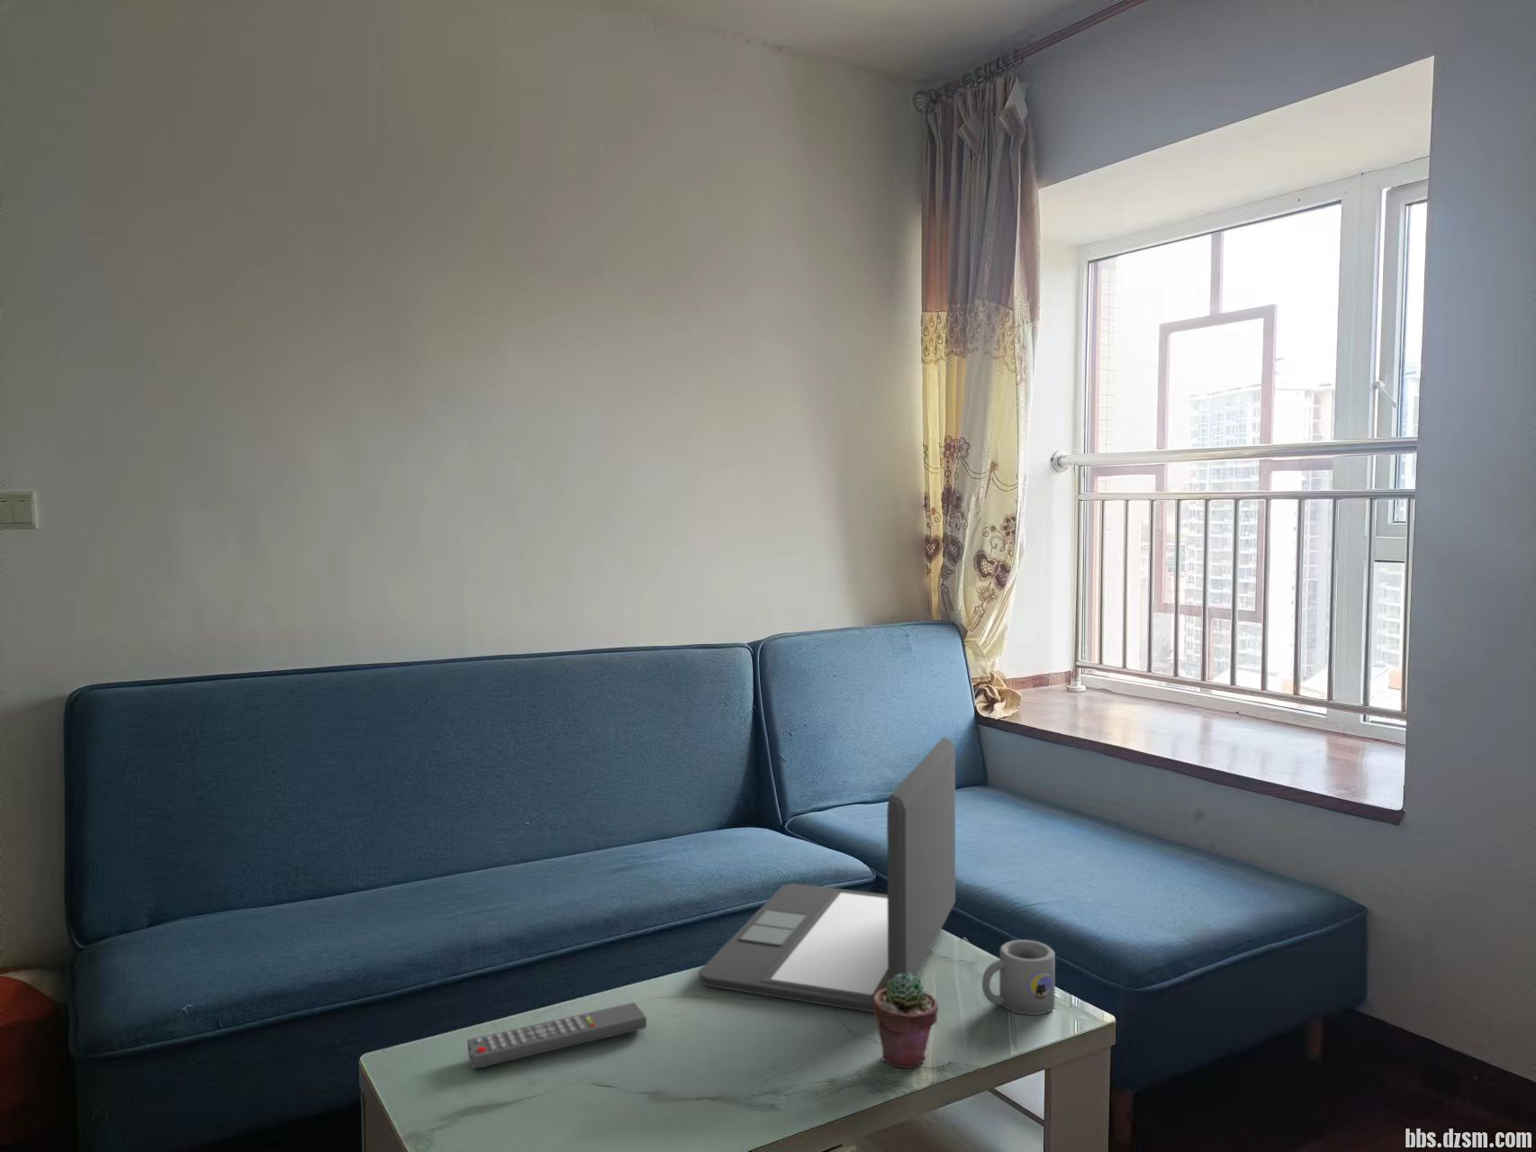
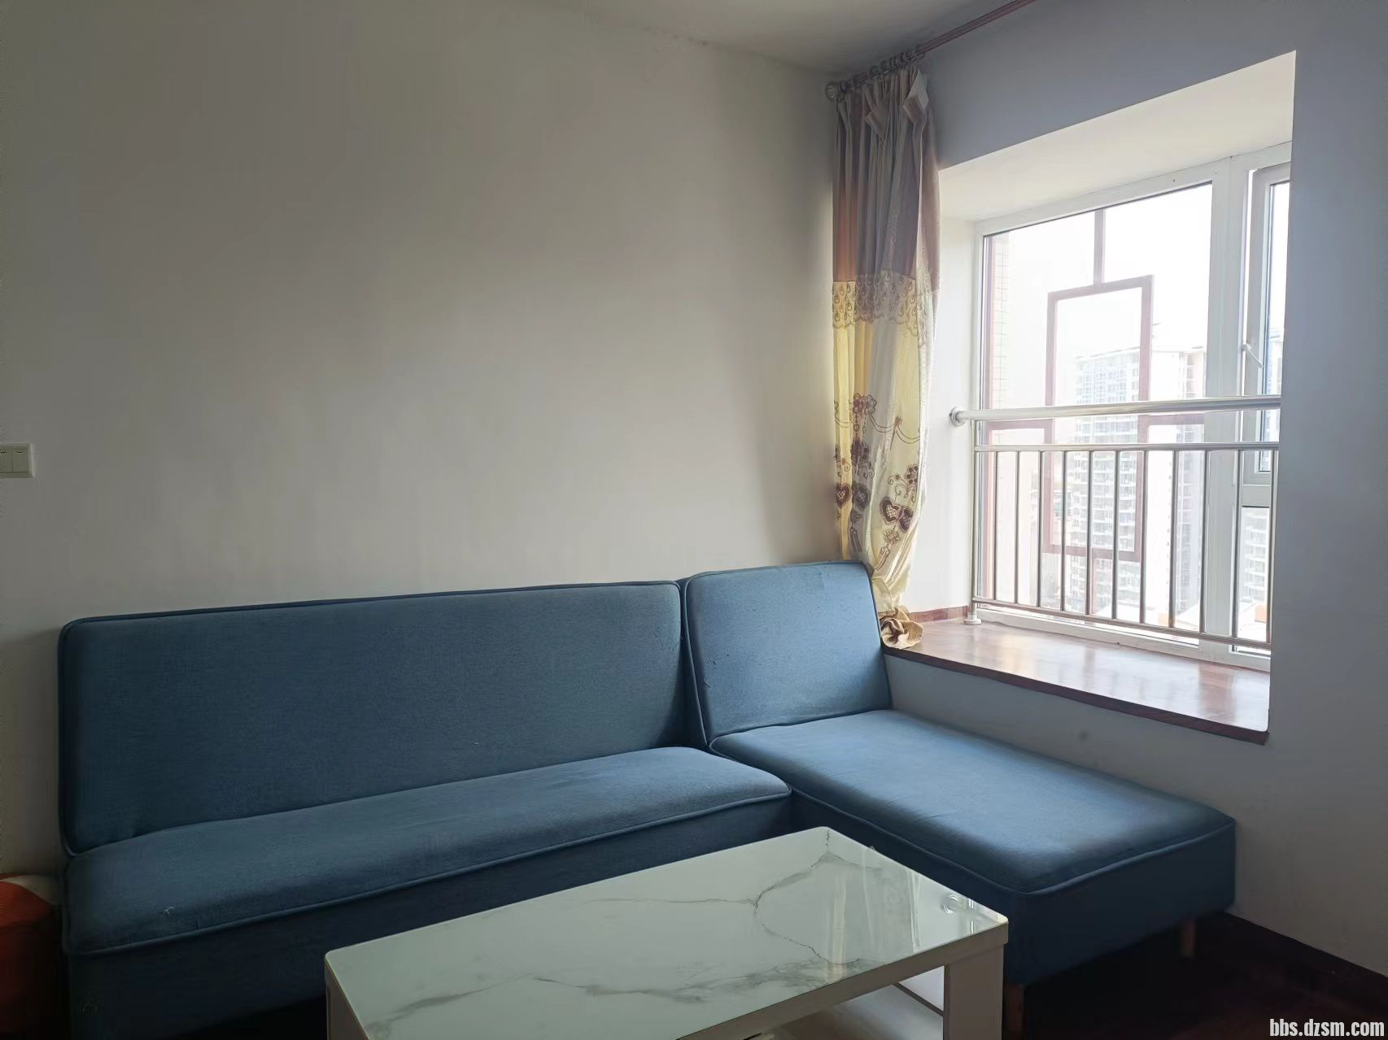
- laptop [698,736,957,1013]
- mug [981,939,1056,1016]
- remote control [467,1002,647,1070]
- potted succulent [873,973,939,1070]
